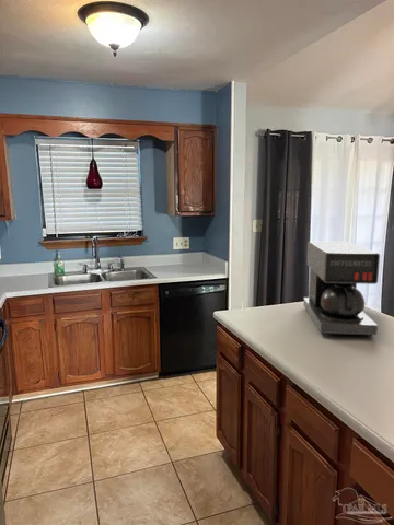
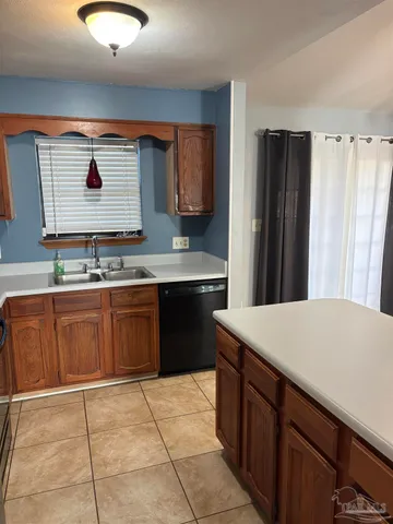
- coffee maker [303,241,381,337]
